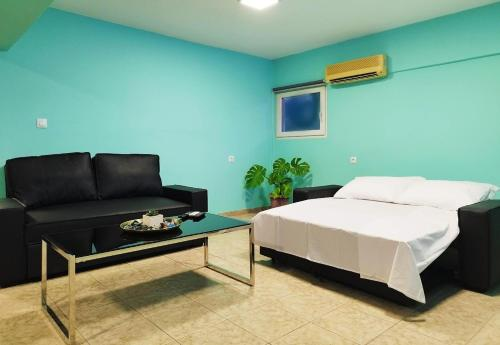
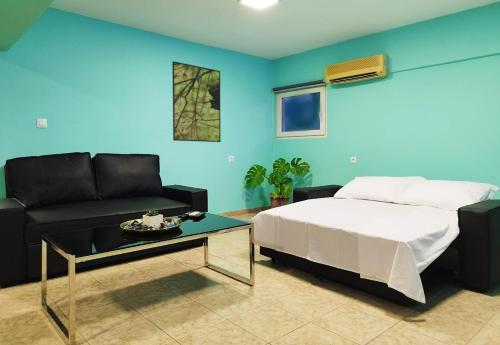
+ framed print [171,60,222,143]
